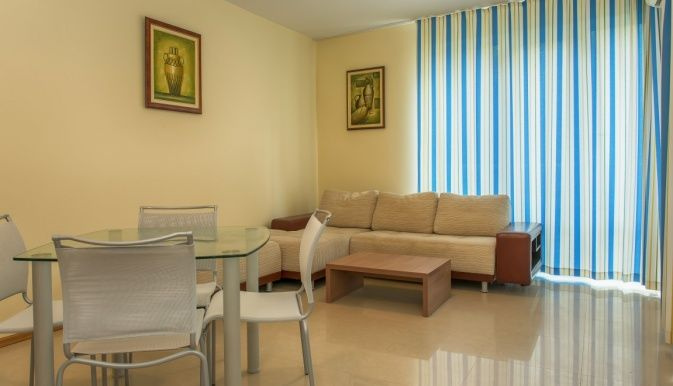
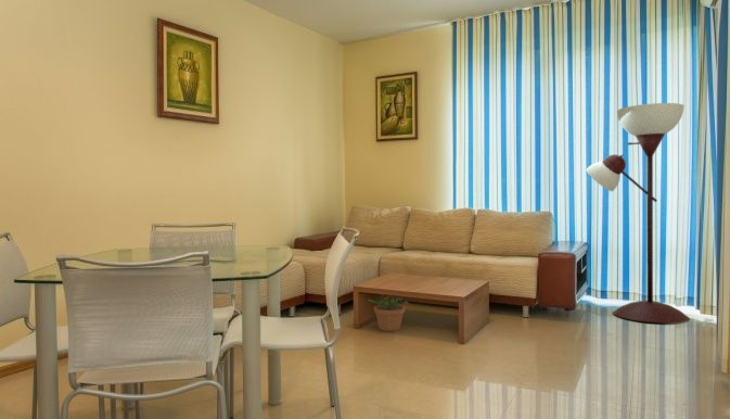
+ floor lamp [585,102,691,325]
+ potted plant [367,294,409,332]
